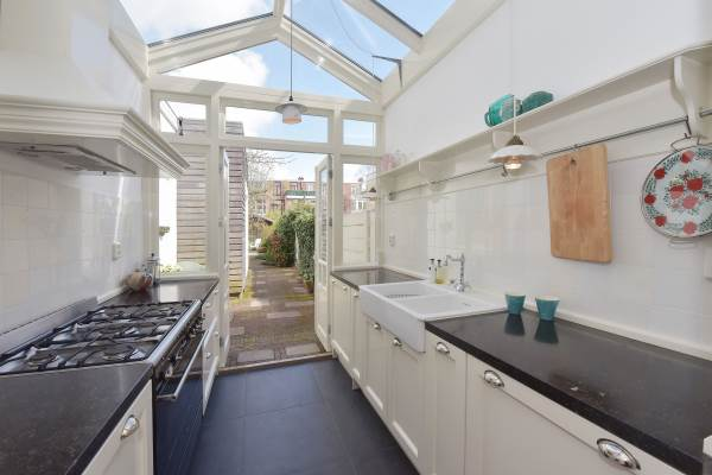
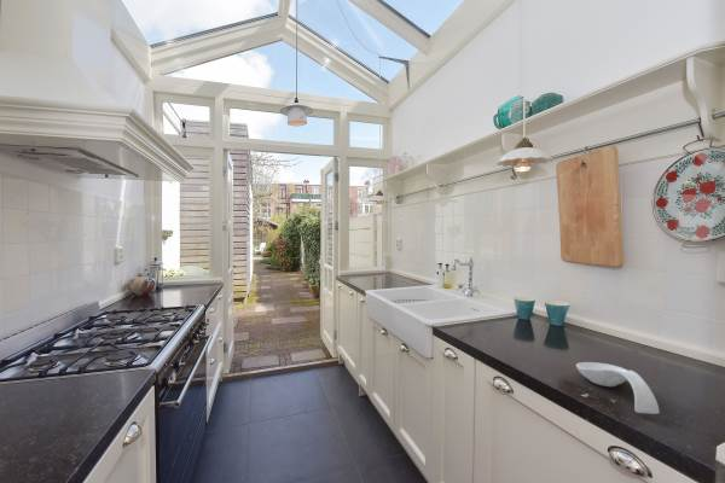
+ spoon rest [575,361,661,415]
